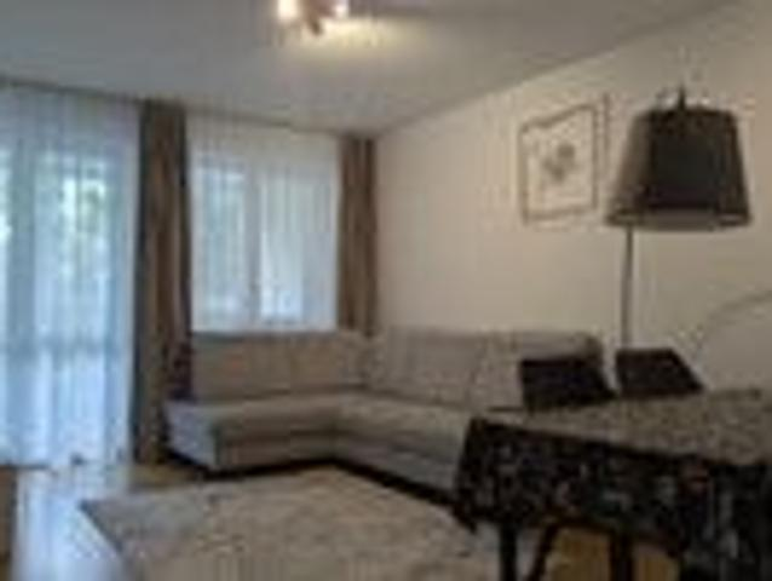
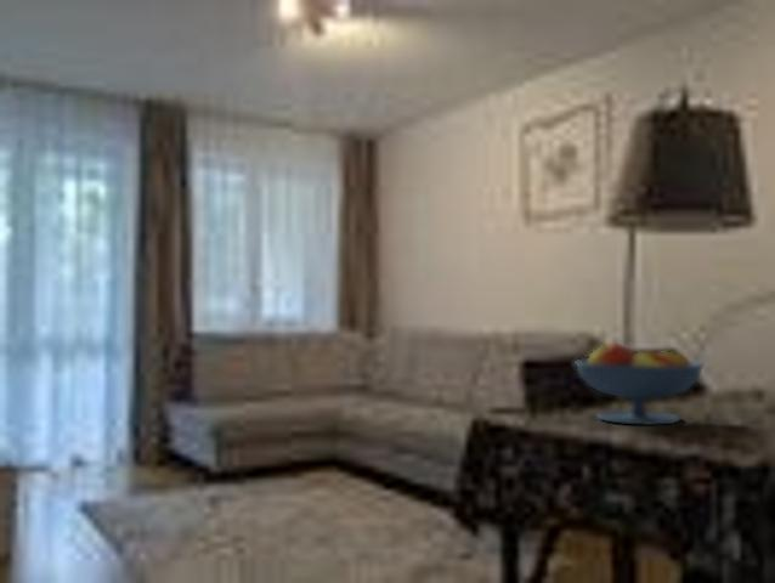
+ fruit bowl [573,341,706,426]
